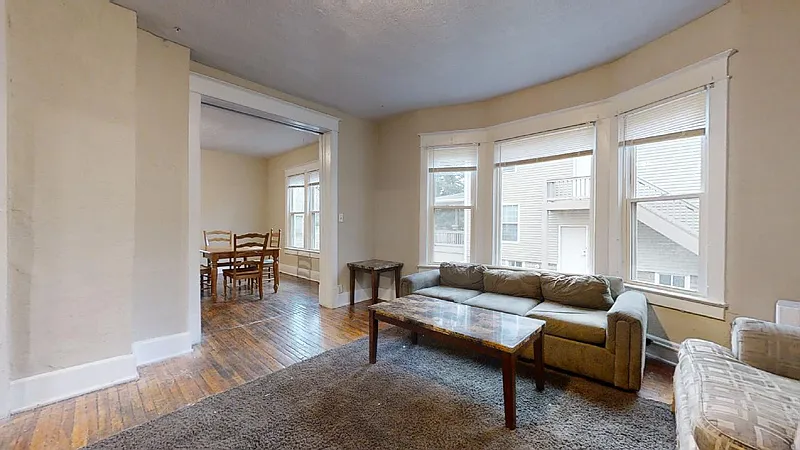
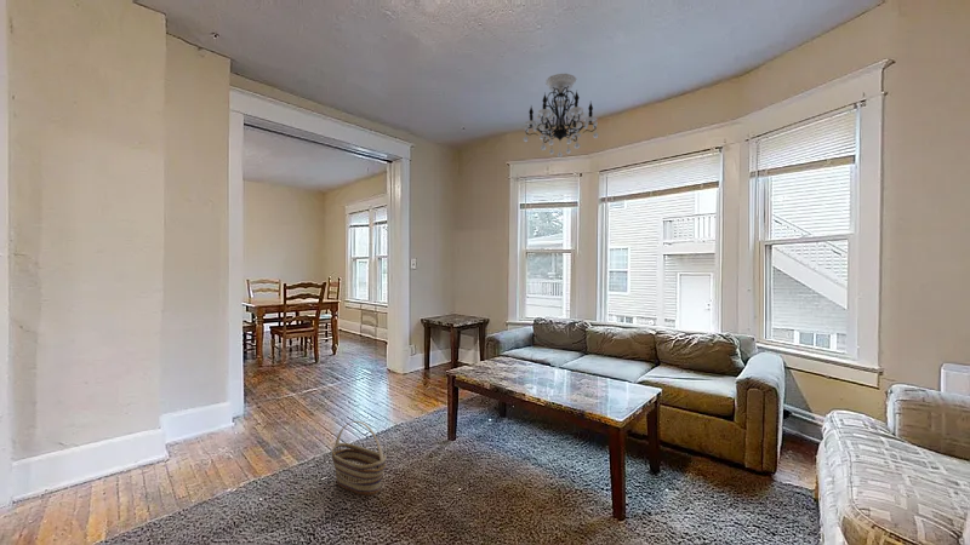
+ chandelier [521,73,599,159]
+ basket [331,420,387,497]
